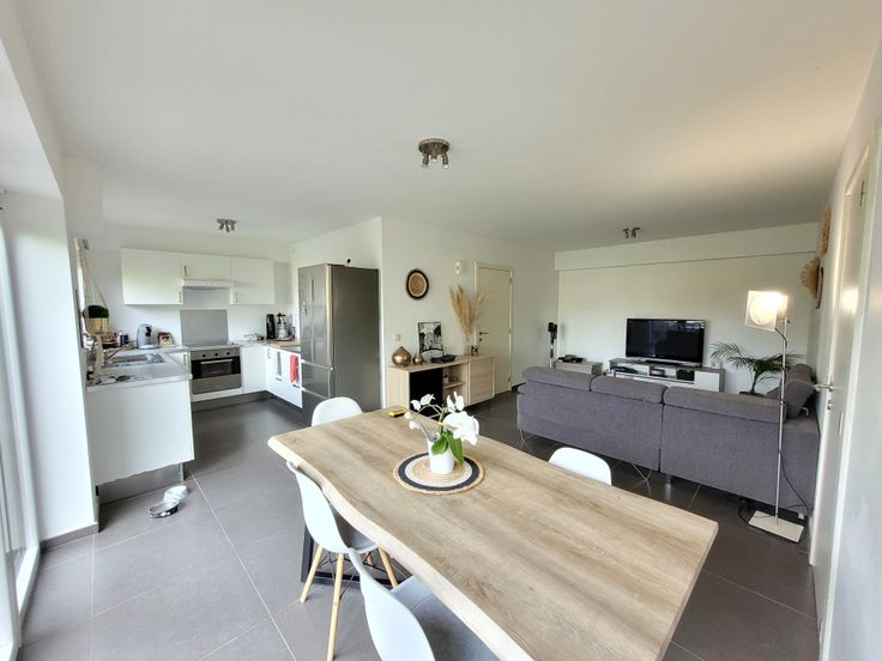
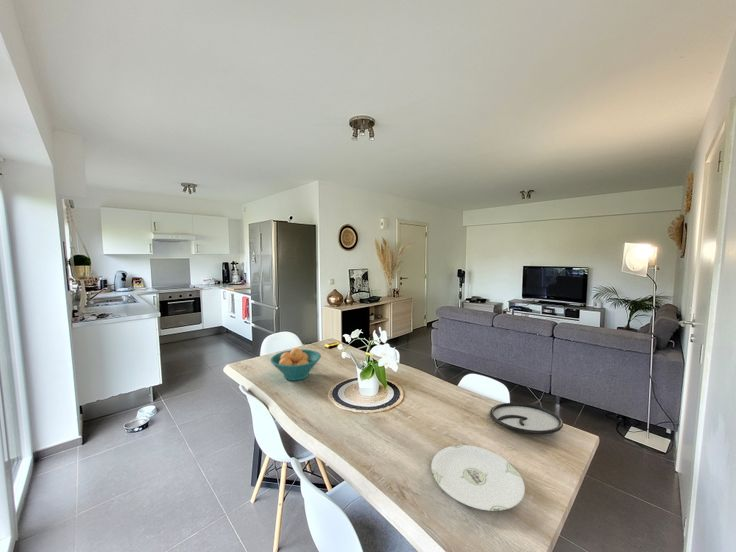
+ fruit bowl [269,347,322,381]
+ plate [489,402,564,435]
+ plate [430,444,526,512]
